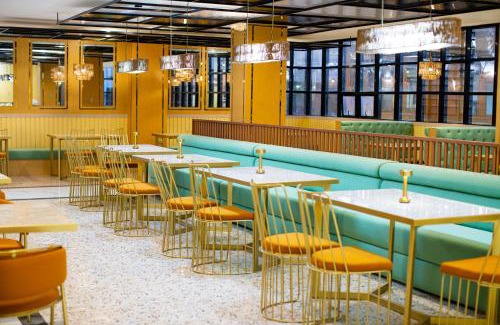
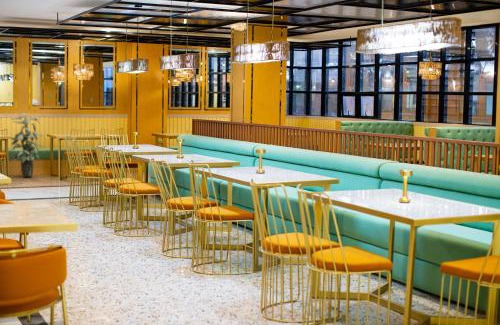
+ indoor plant [9,112,43,178]
